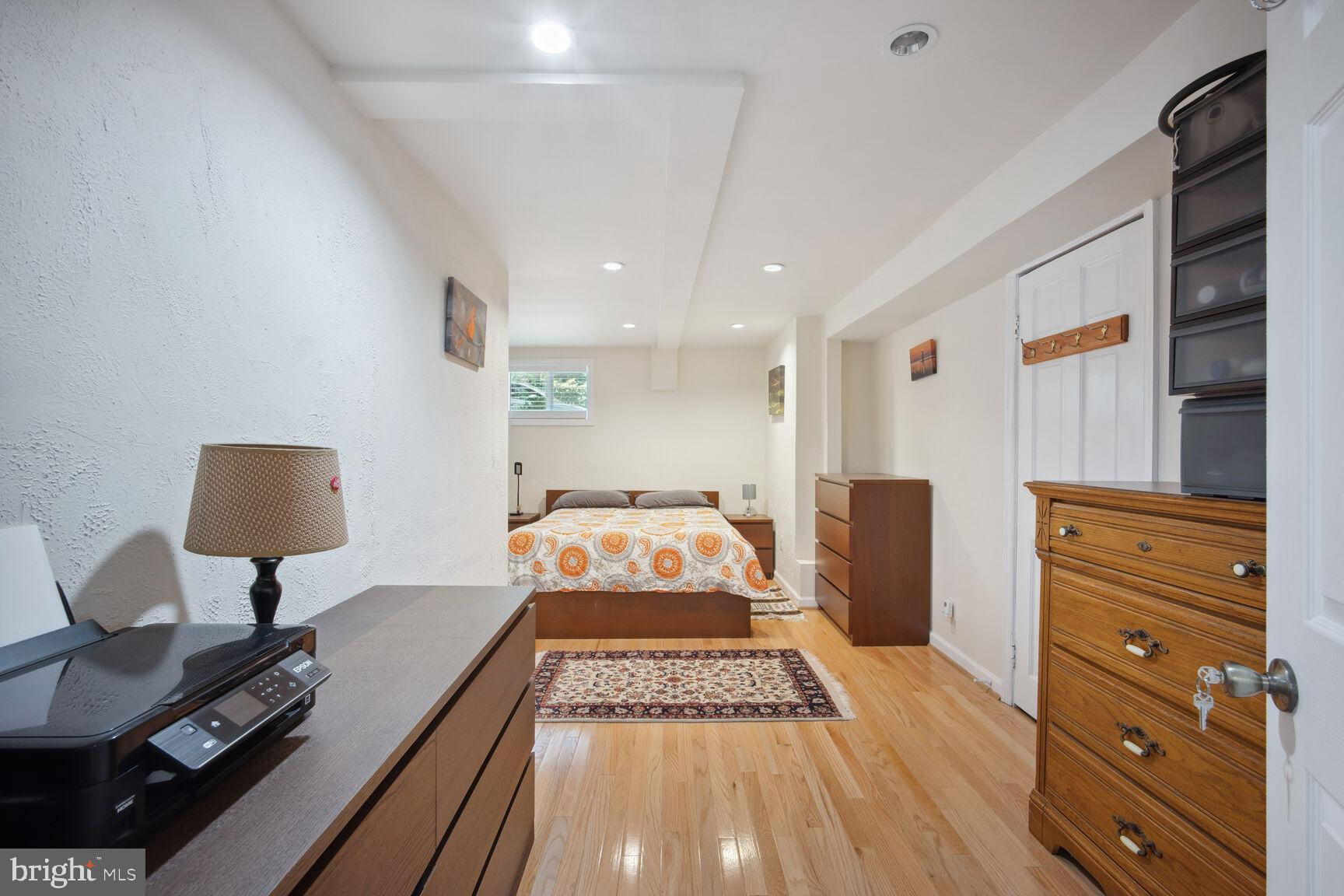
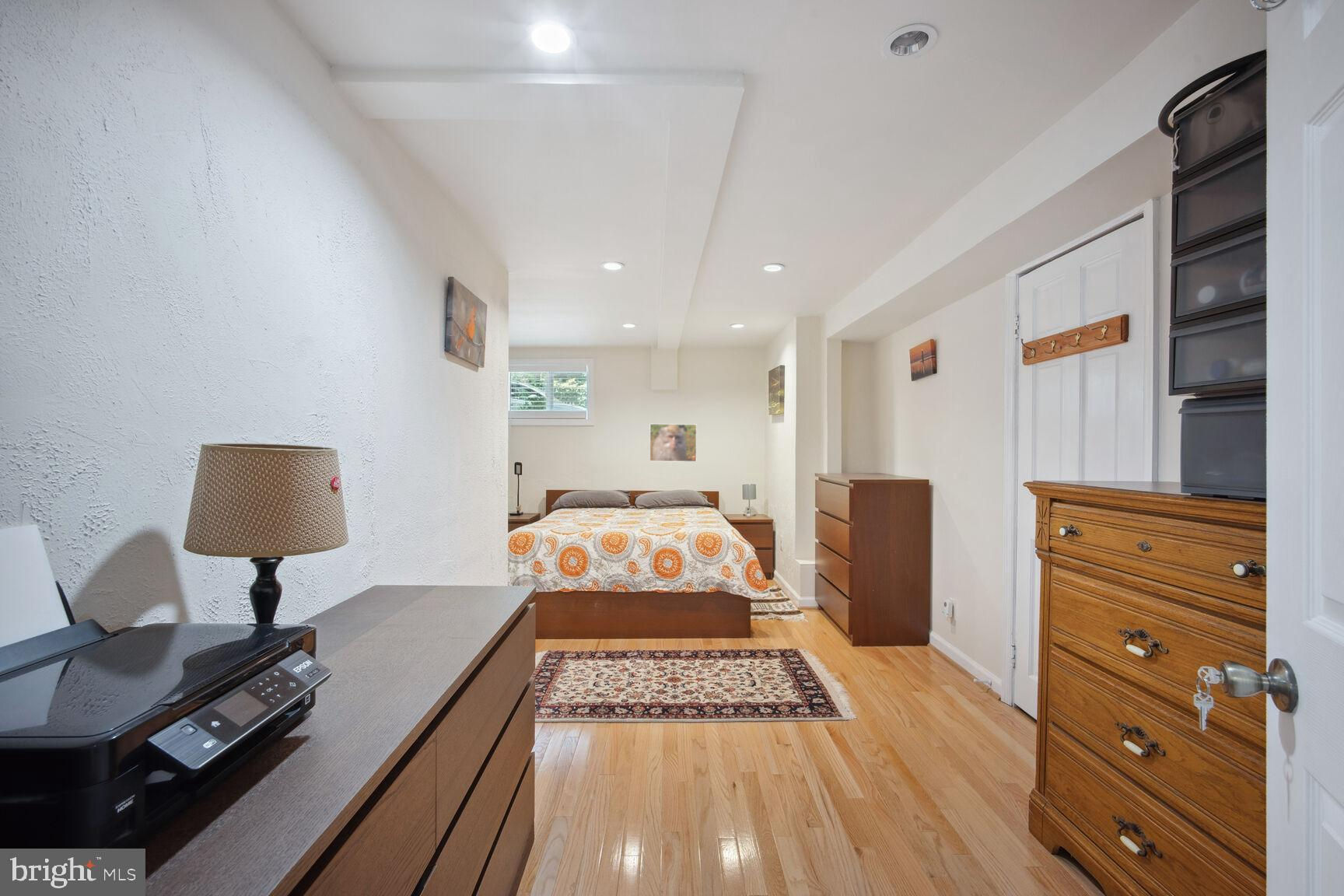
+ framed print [649,423,698,463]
